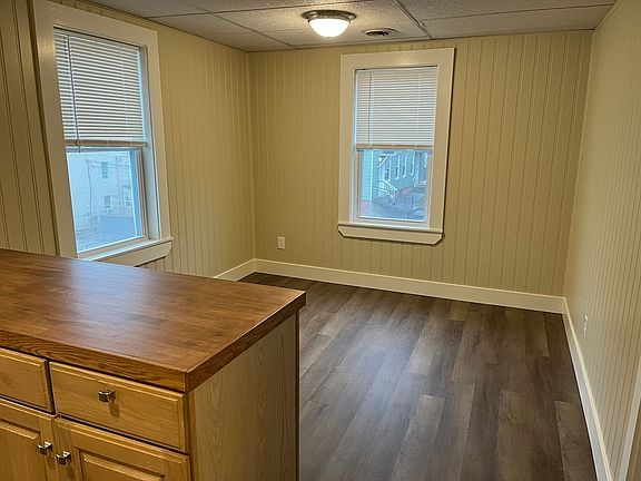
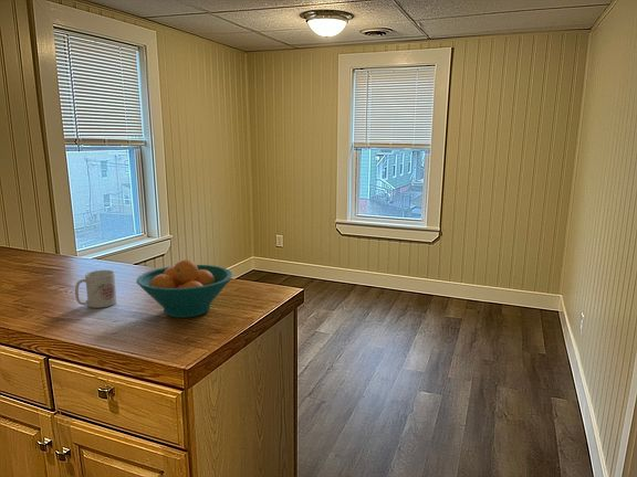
+ mug [74,269,117,309]
+ fruit bowl [135,258,233,319]
